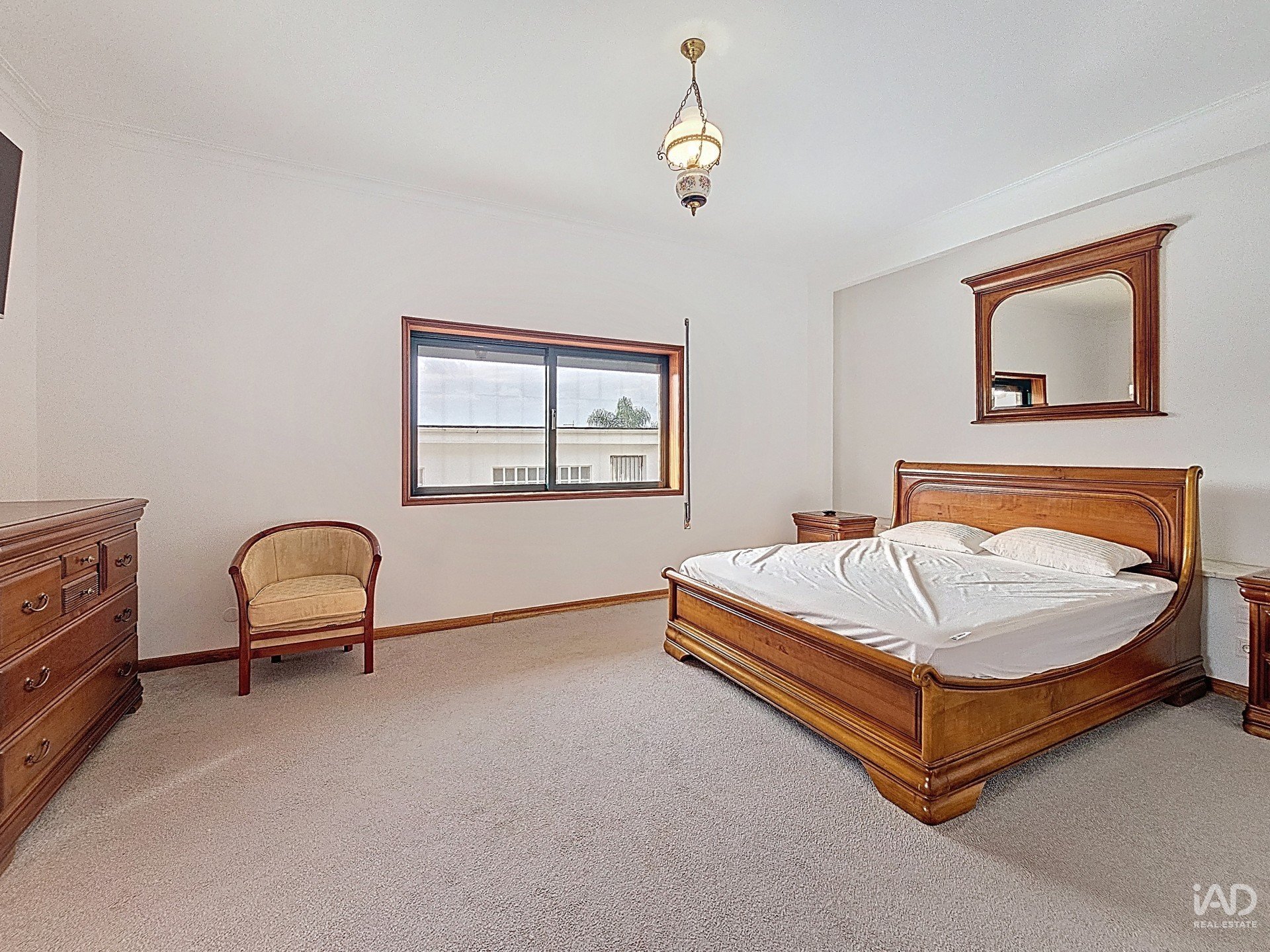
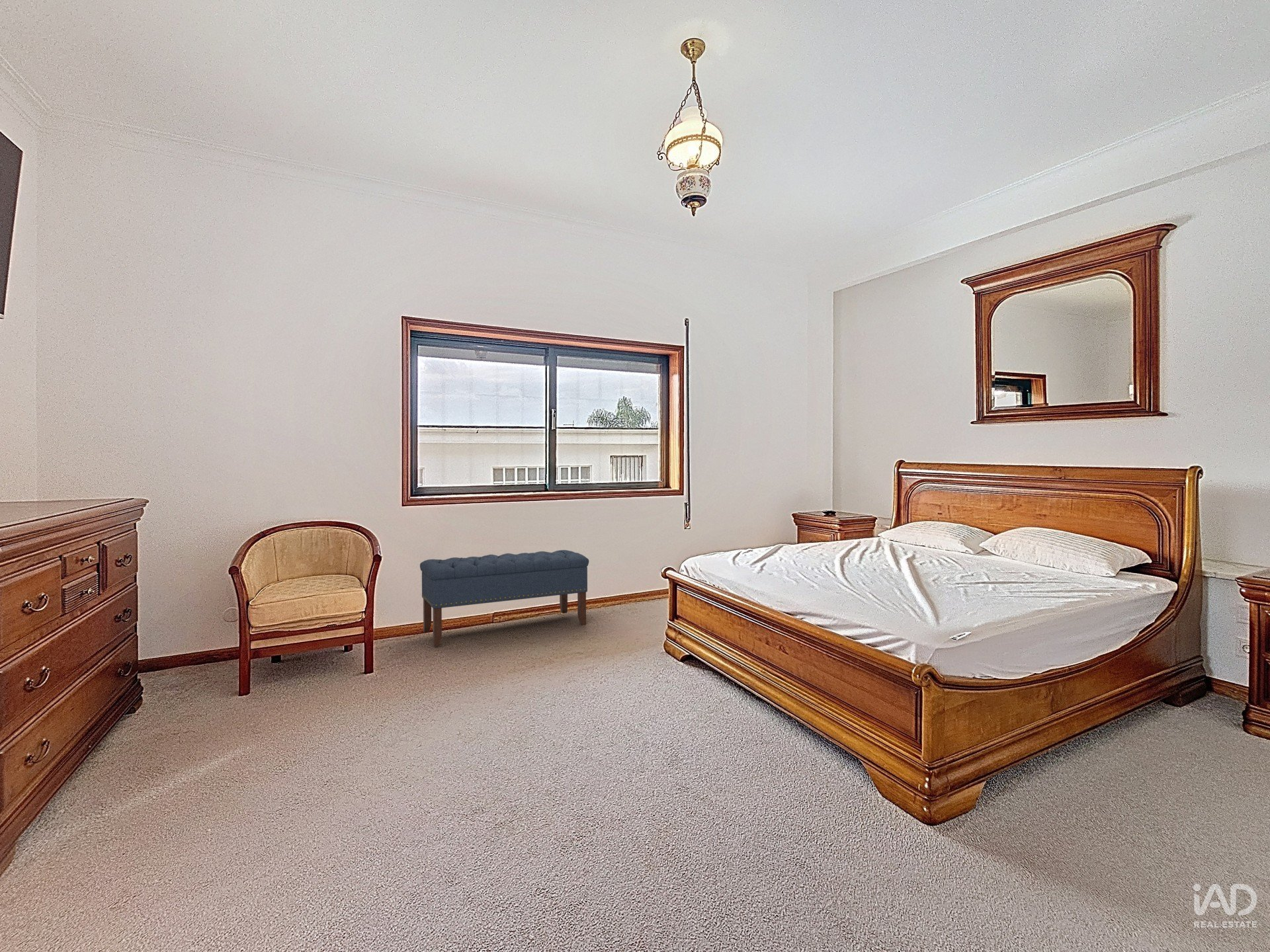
+ bench [419,549,589,646]
